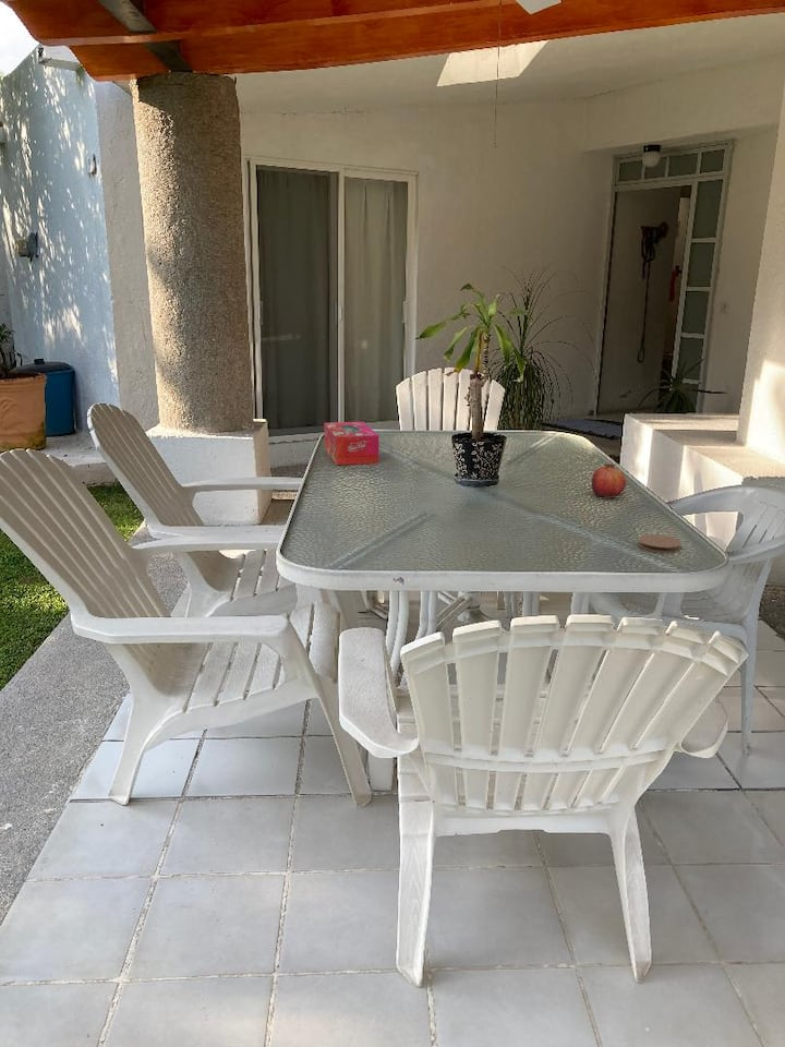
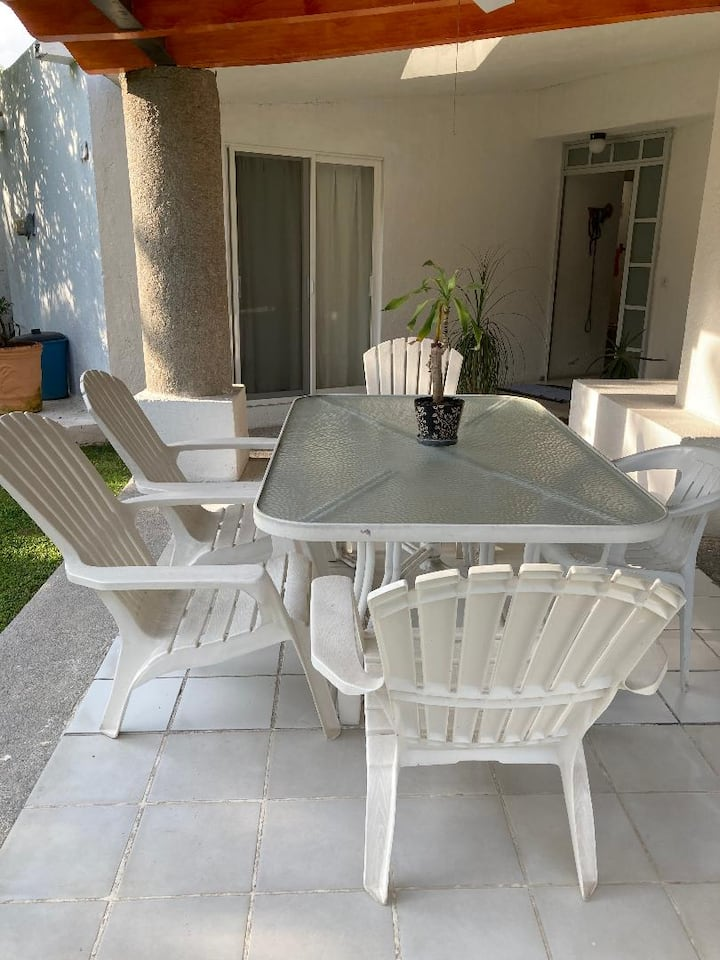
- tissue box [323,421,379,466]
- coaster [637,533,683,554]
- fruit [591,462,627,498]
